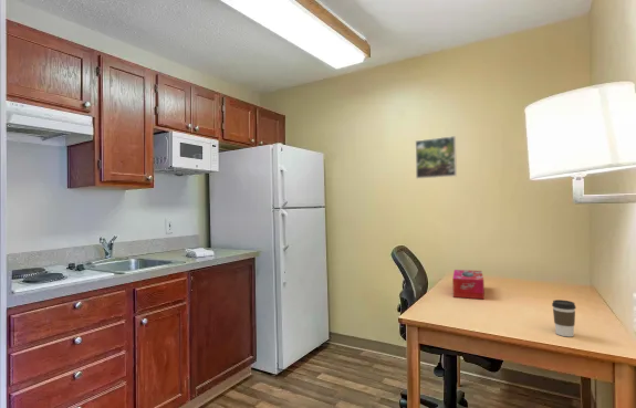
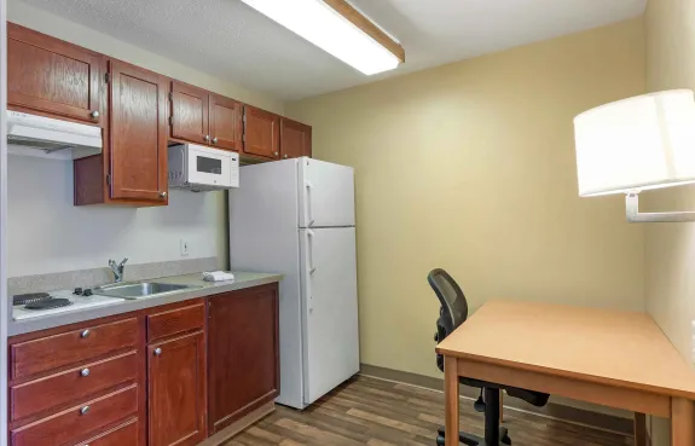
- coffee cup [551,299,577,337]
- tissue box [451,269,486,300]
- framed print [415,135,458,180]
